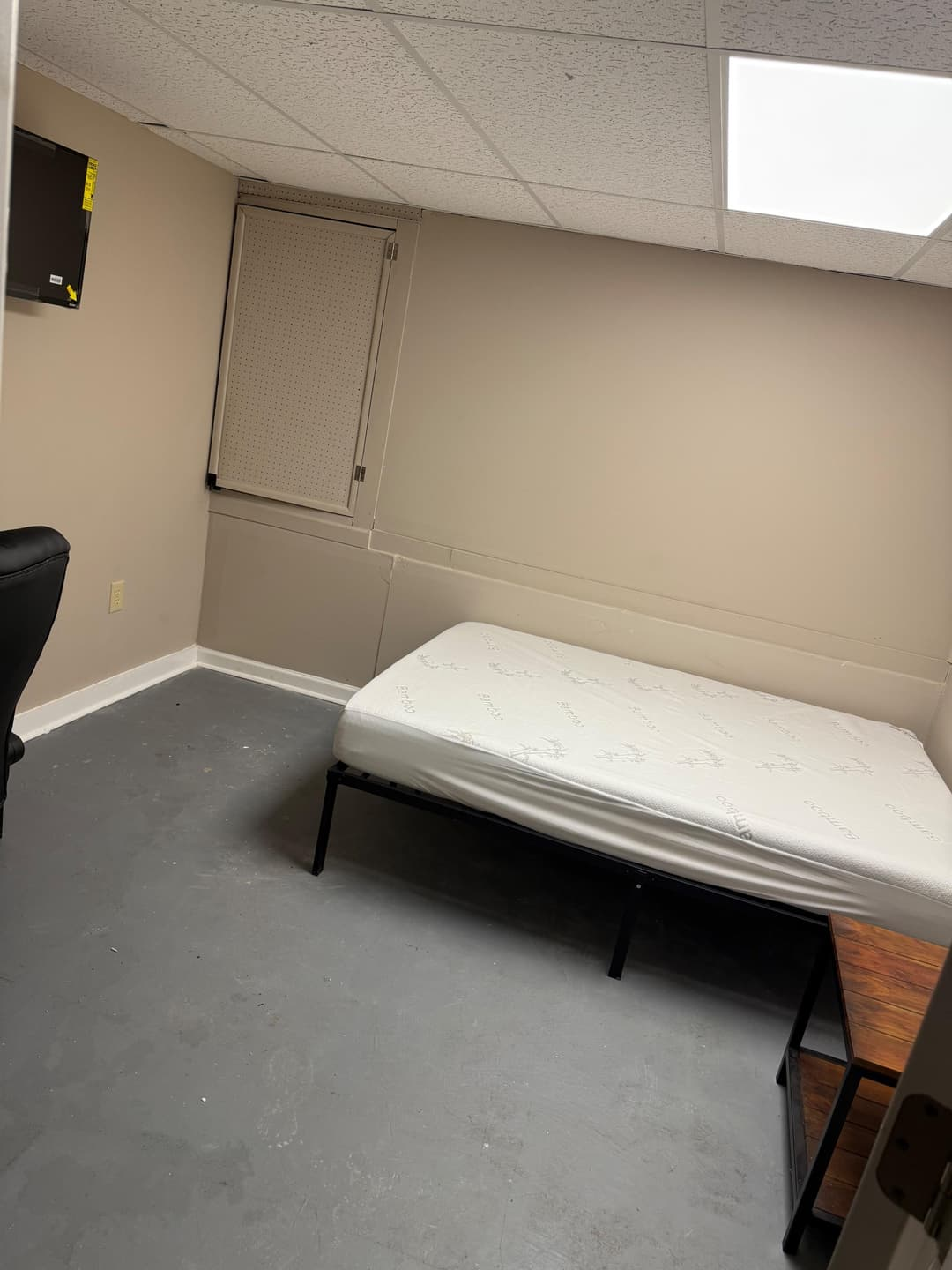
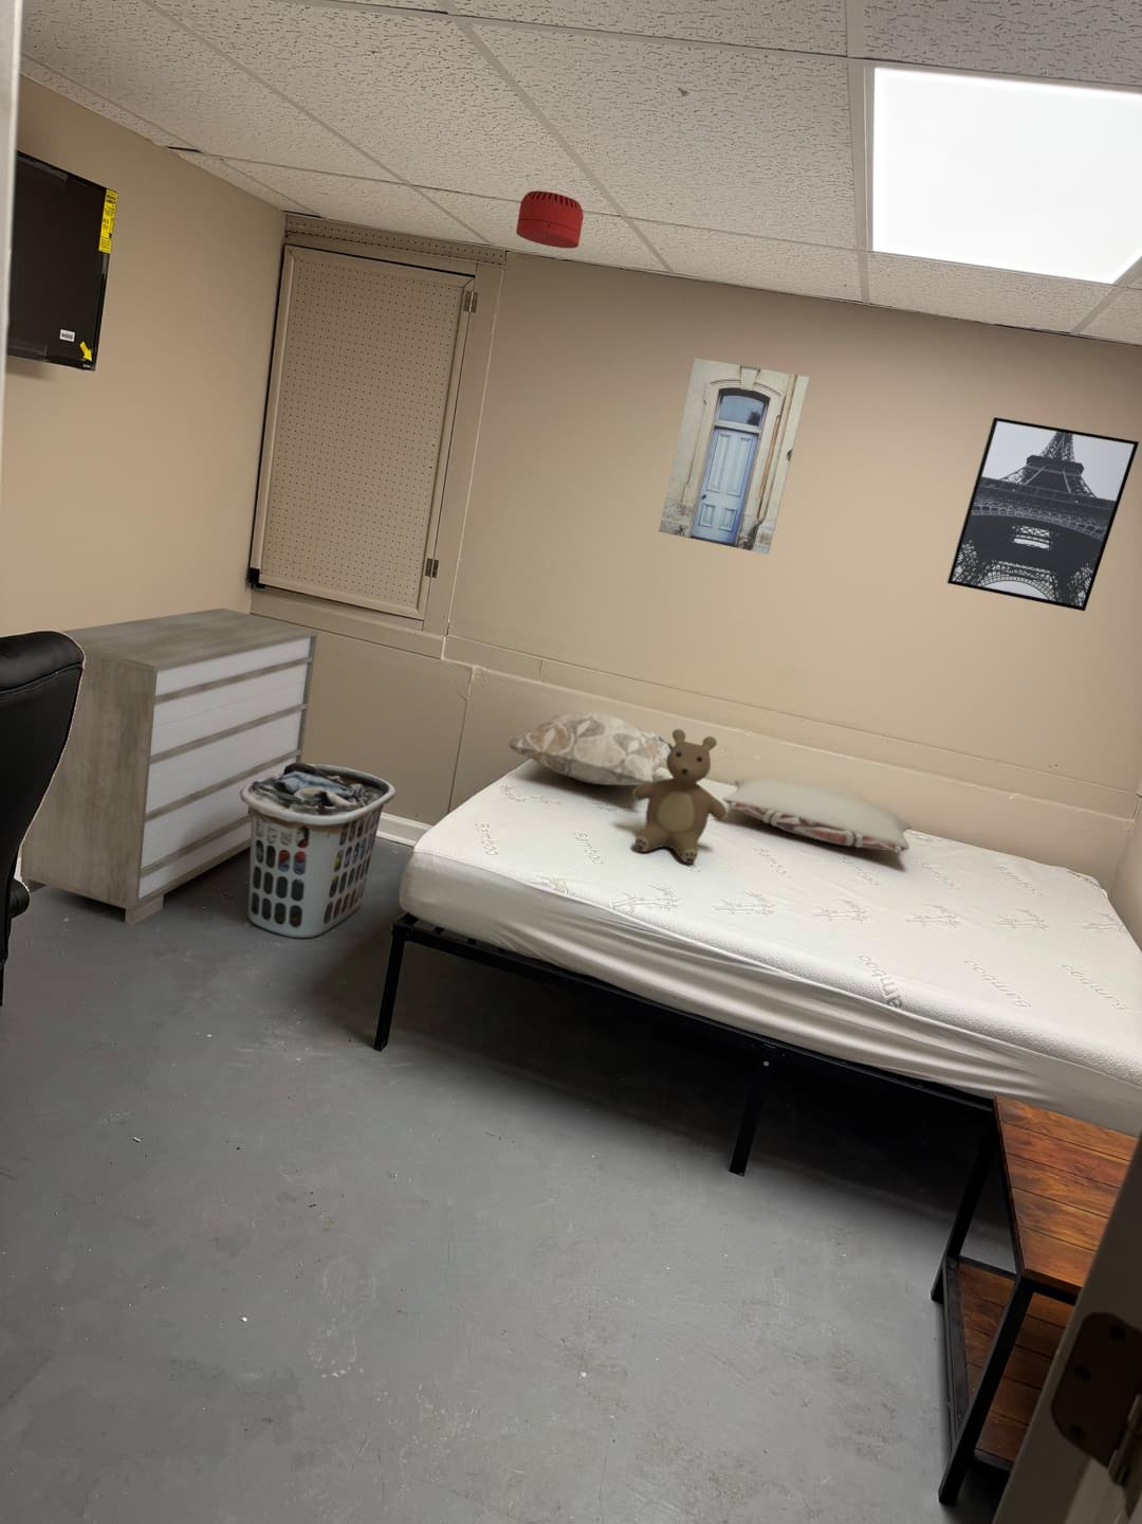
+ decorative pillow [506,712,674,786]
+ pillow [721,775,913,854]
+ teddy bear [631,728,728,865]
+ wall art [945,416,1140,612]
+ smoke detector [515,190,584,250]
+ wall art [657,356,811,556]
+ clothes hamper [240,762,397,940]
+ dresser [19,607,319,926]
